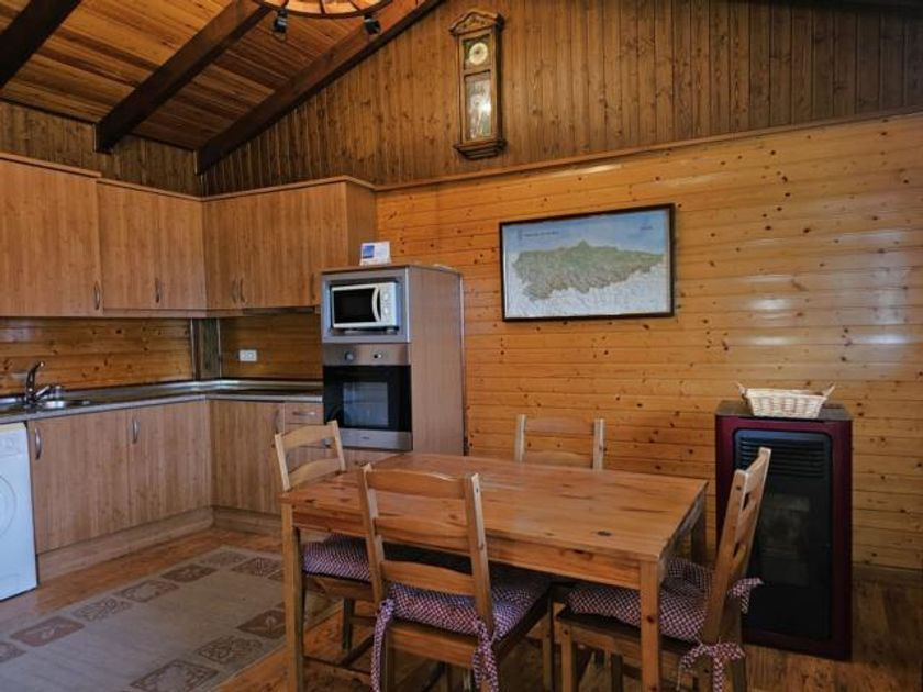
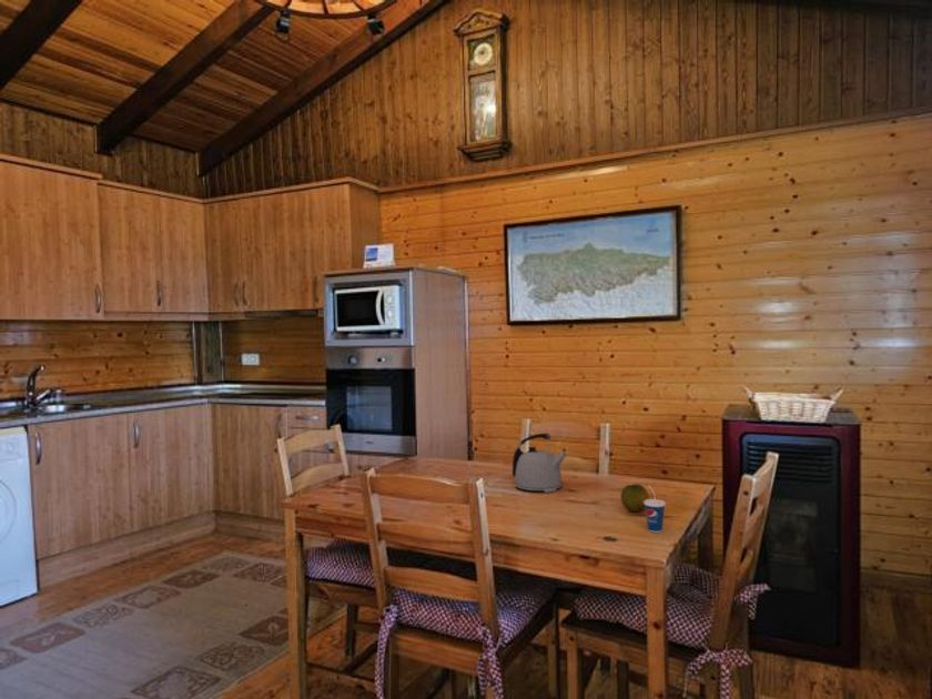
+ kettle [511,433,568,494]
+ cup [644,485,667,534]
+ fruit [620,483,650,513]
